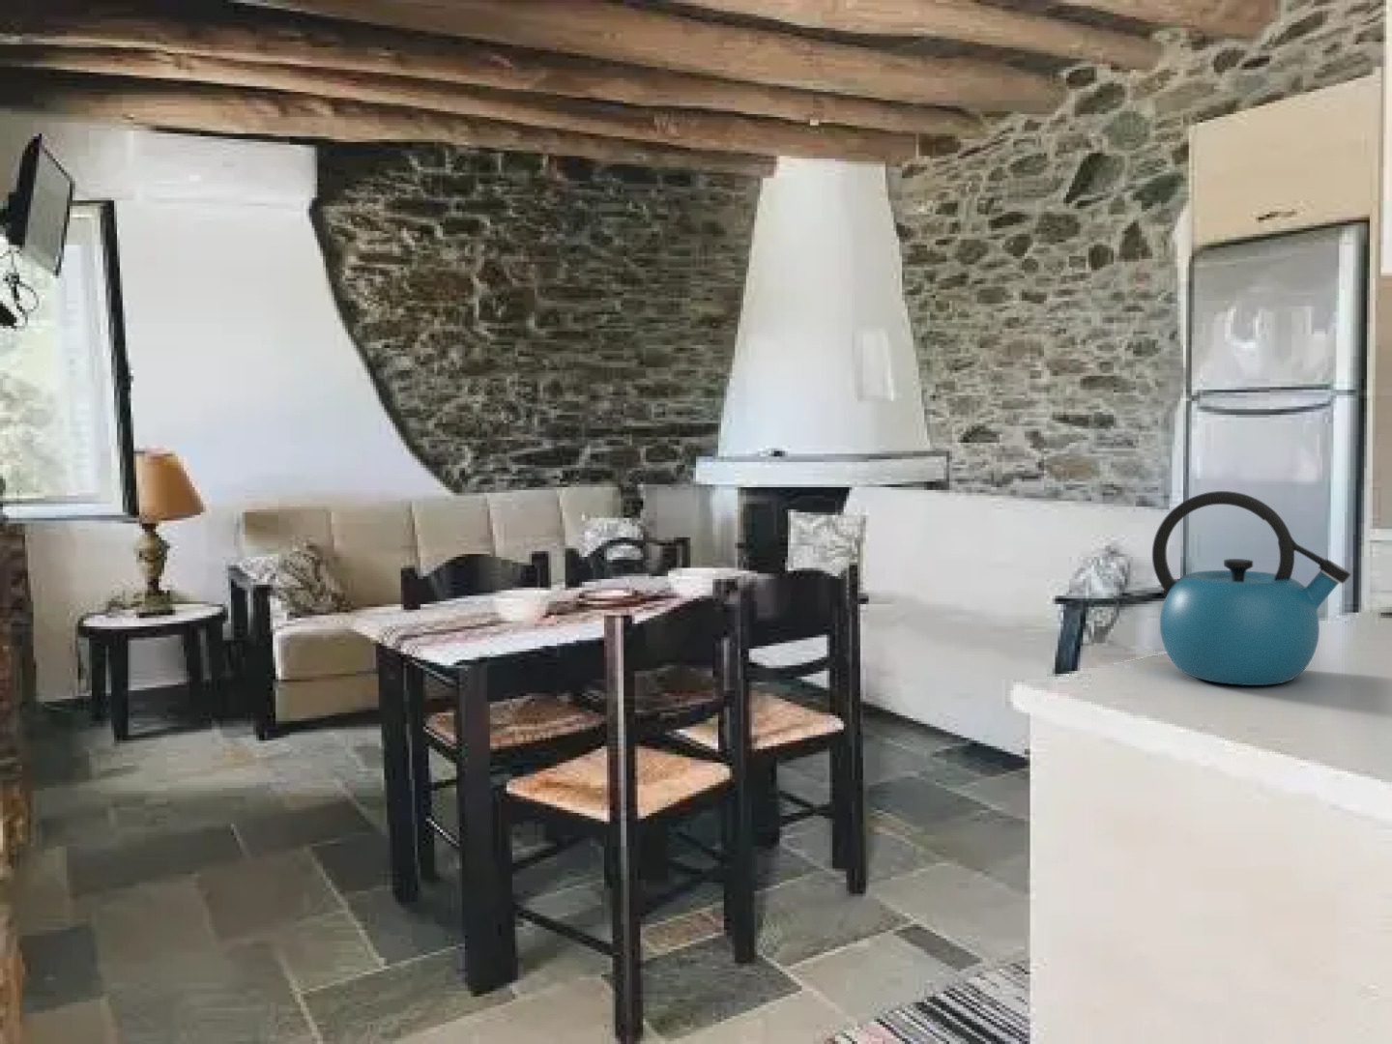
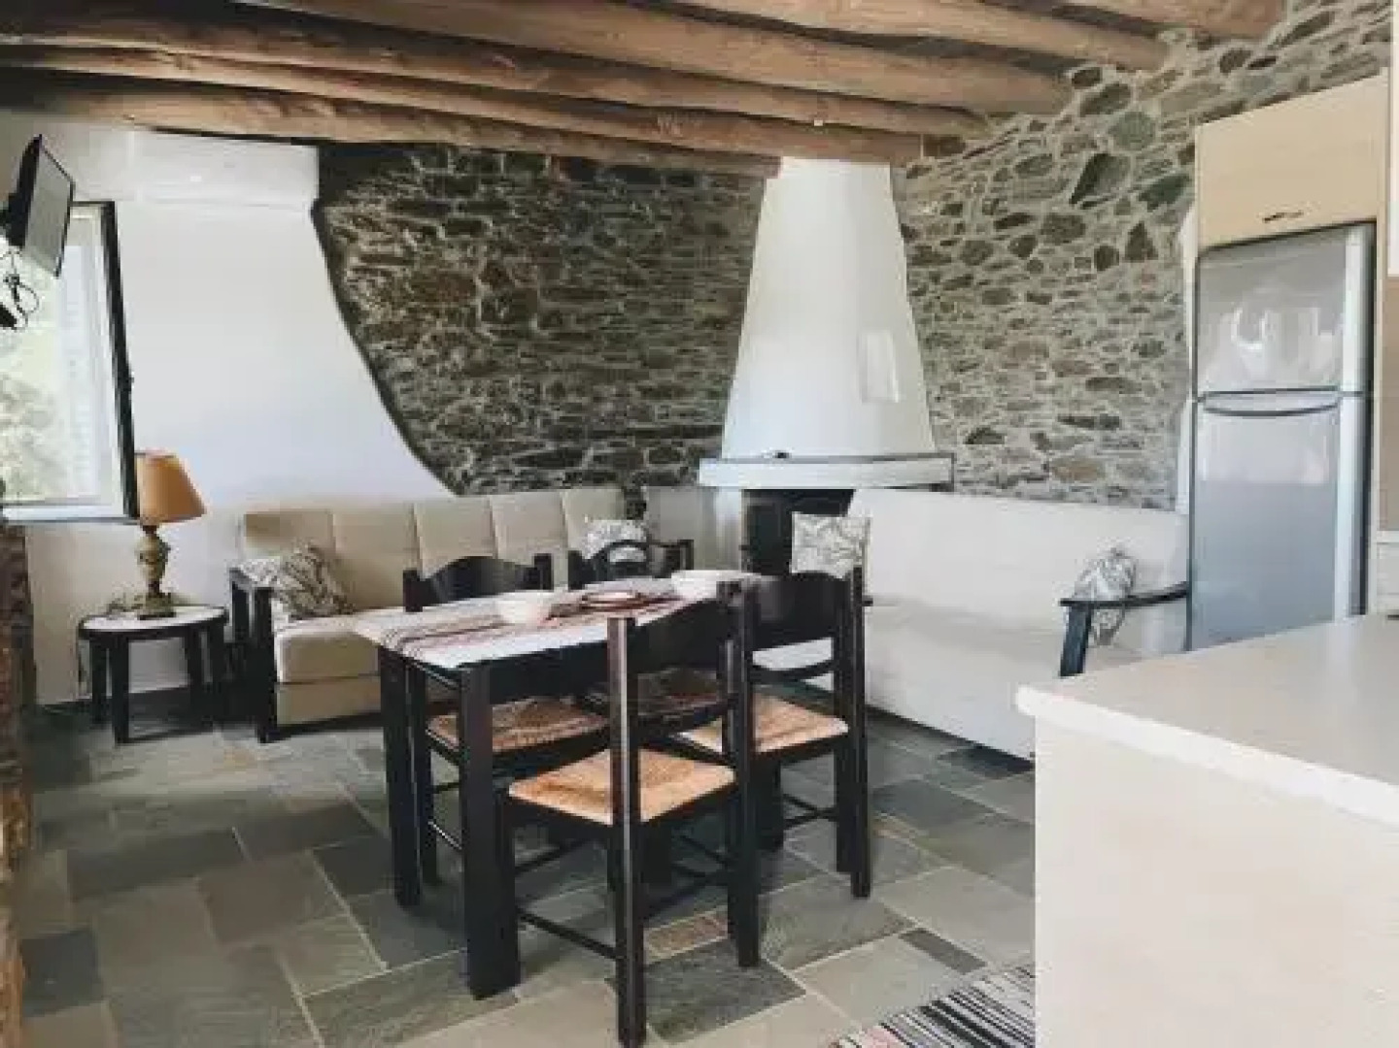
- kettle [1151,490,1351,686]
